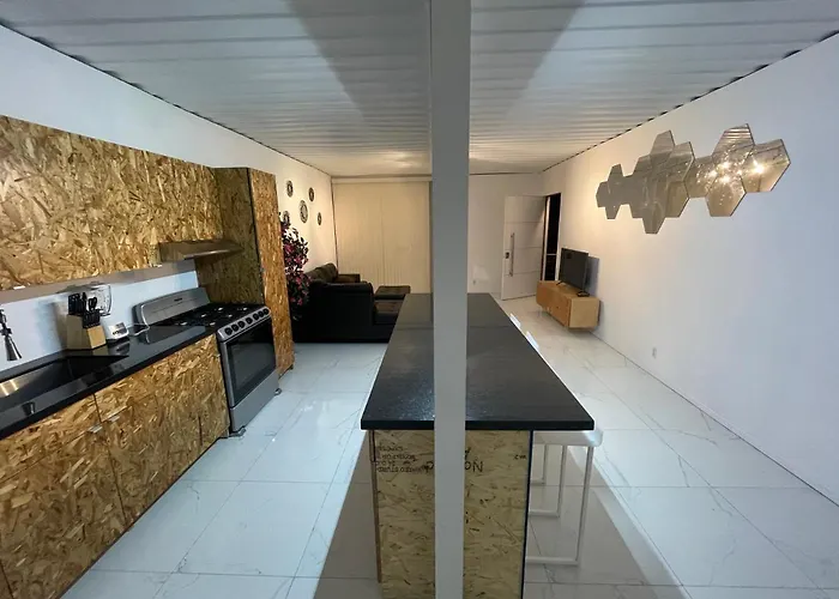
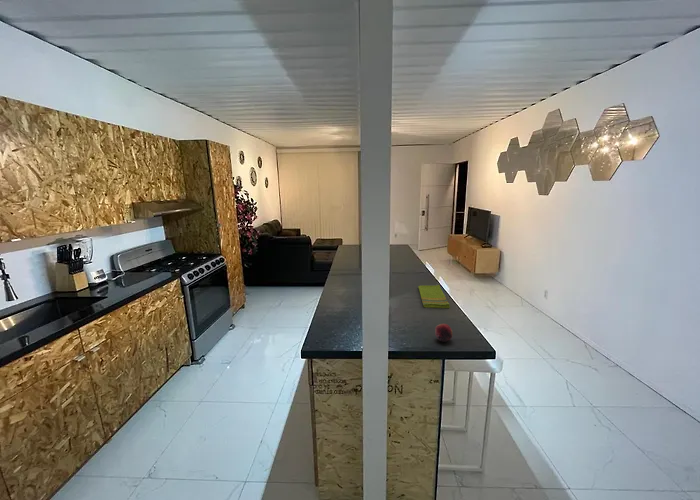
+ dish towel [417,284,451,309]
+ fruit [434,323,453,343]
